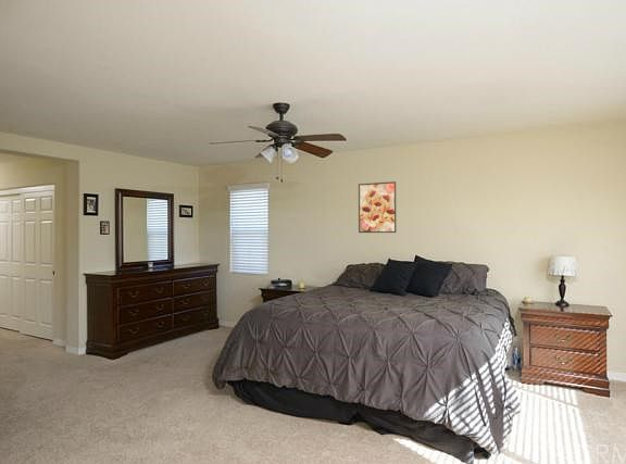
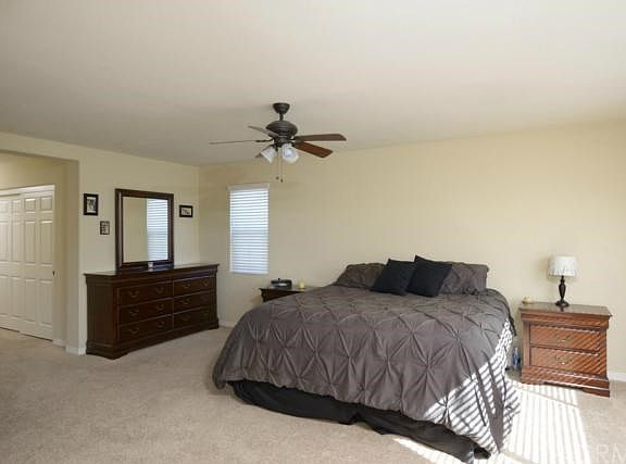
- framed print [358,180,398,234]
